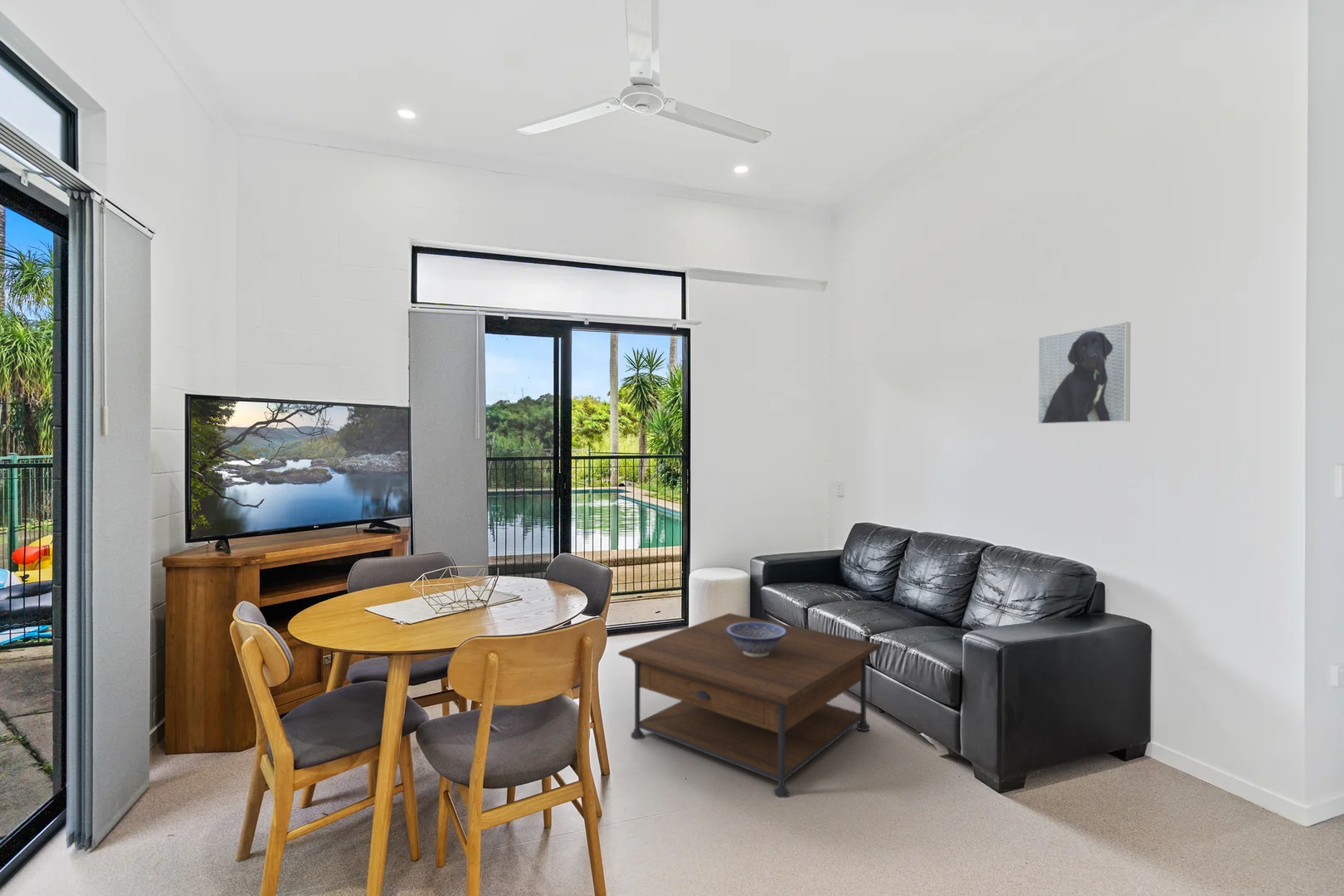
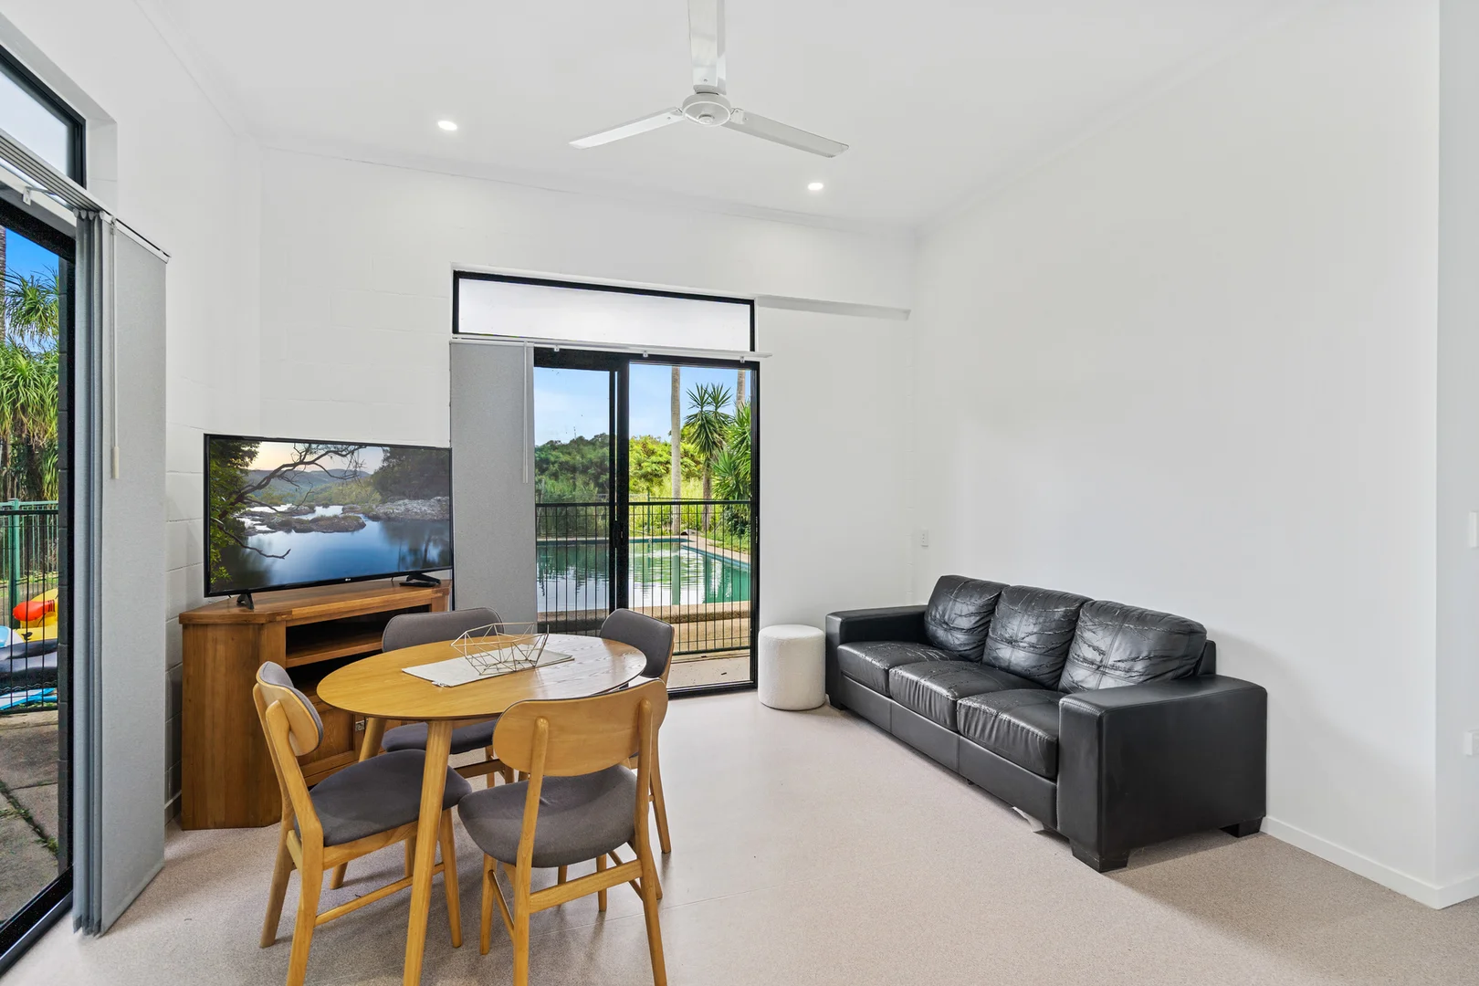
- decorative bowl [726,621,786,657]
- coffee table [617,612,882,799]
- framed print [1037,321,1132,425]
